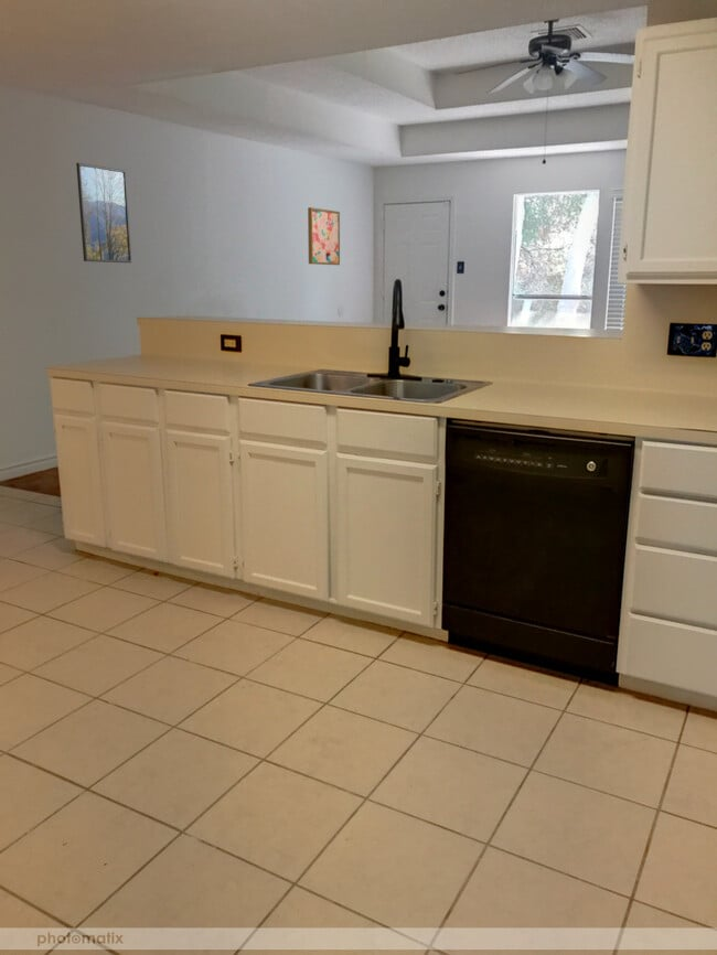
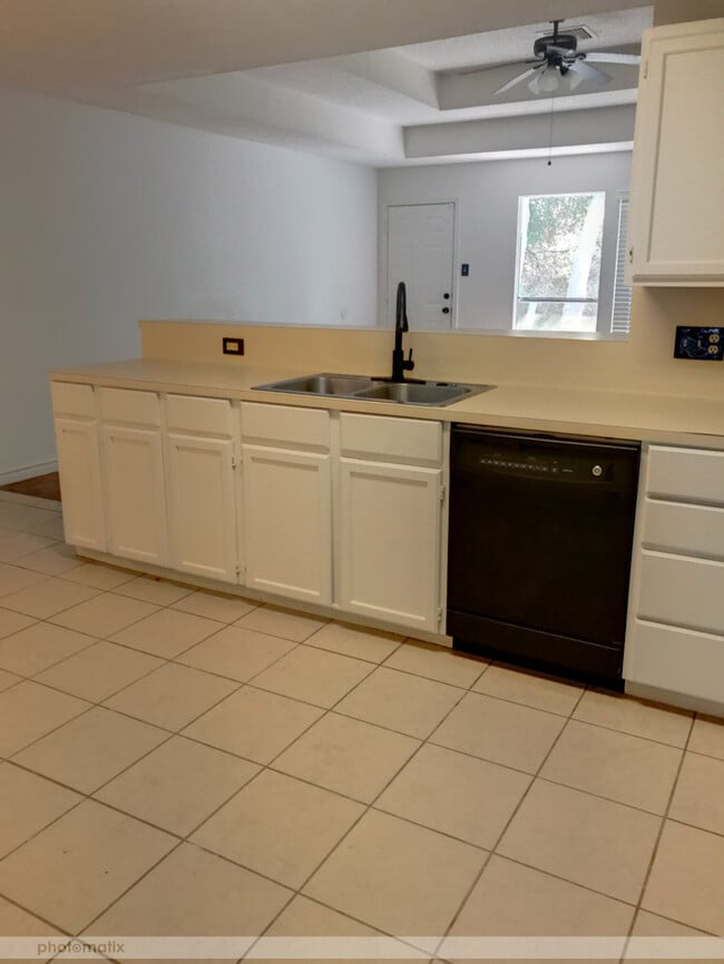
- wall art [307,206,341,266]
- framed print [75,162,132,264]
